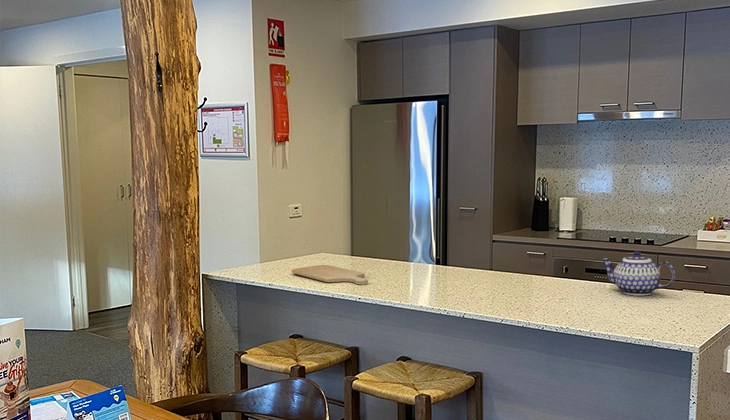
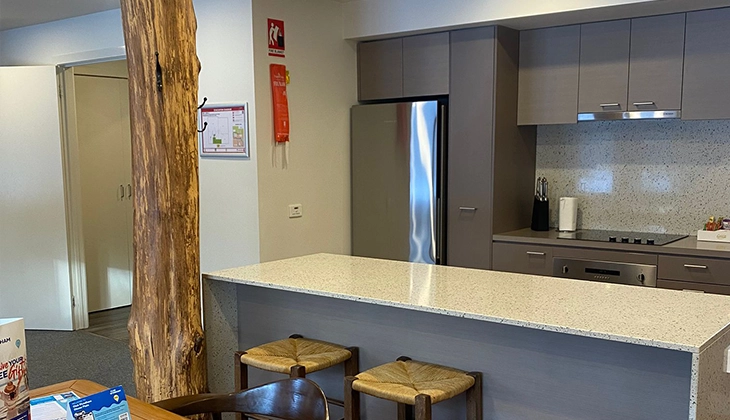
- teapot [601,250,676,297]
- chopping board [290,264,369,286]
